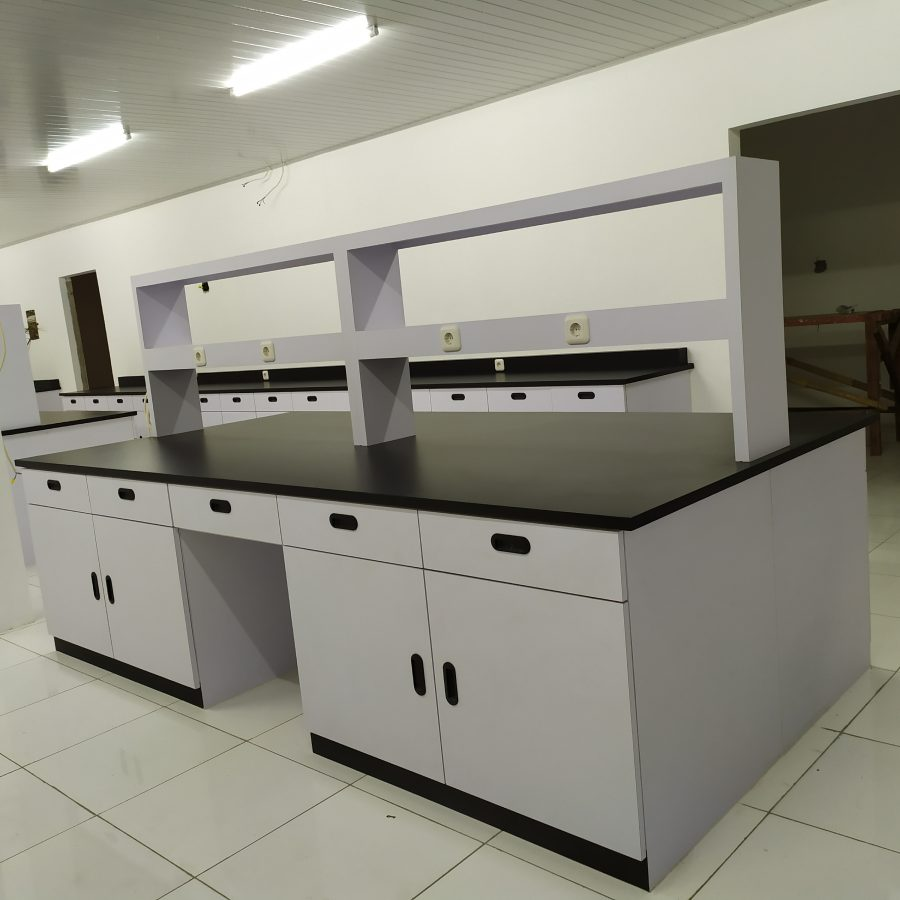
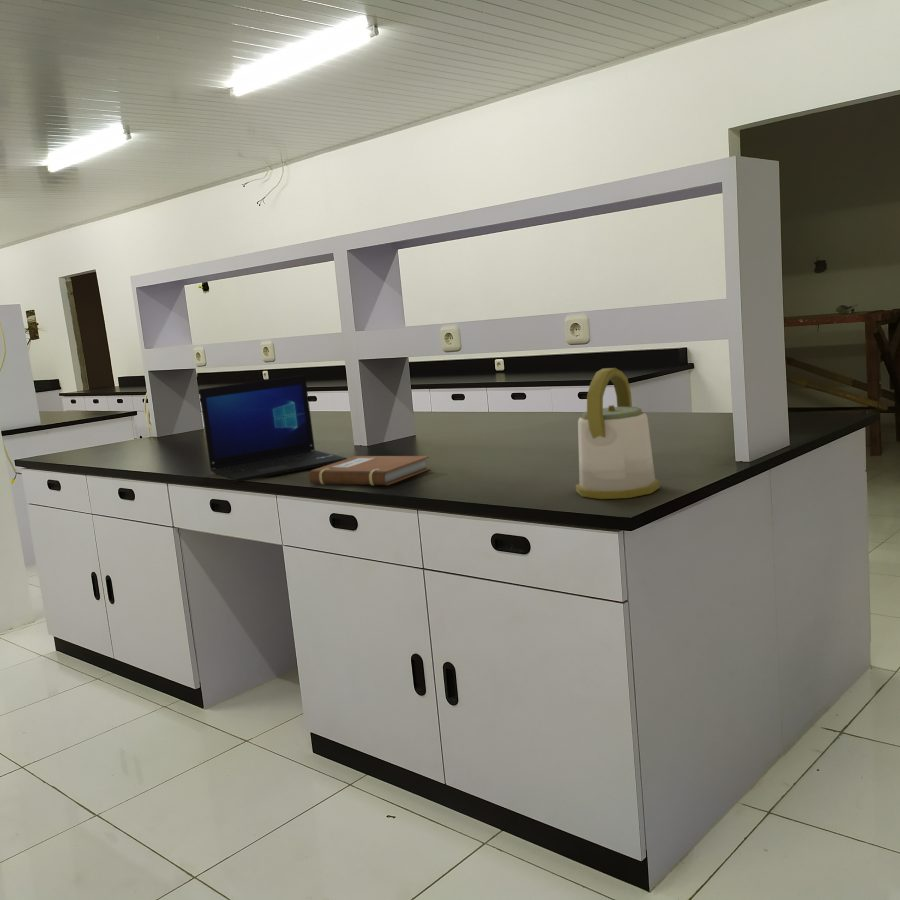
+ notebook [308,455,431,486]
+ kettle [575,367,661,500]
+ laptop [198,374,348,483]
